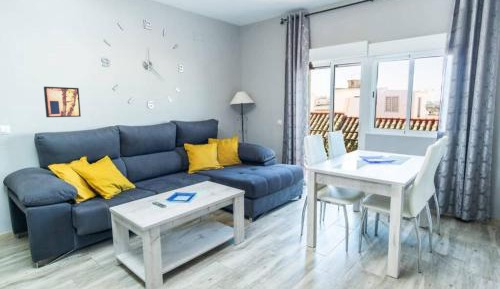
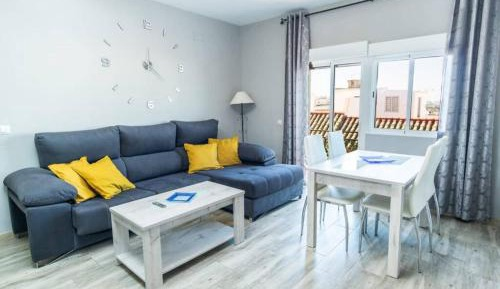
- wall art [43,86,82,118]
